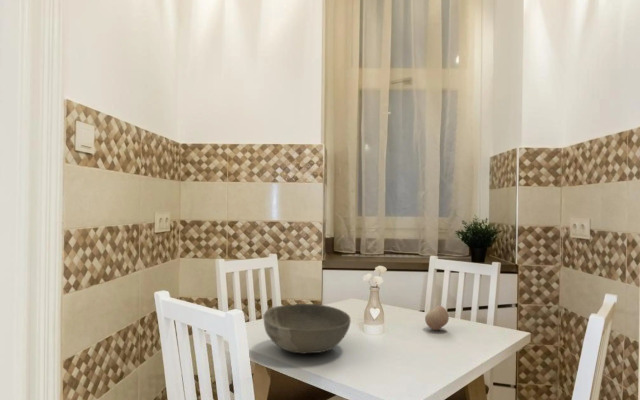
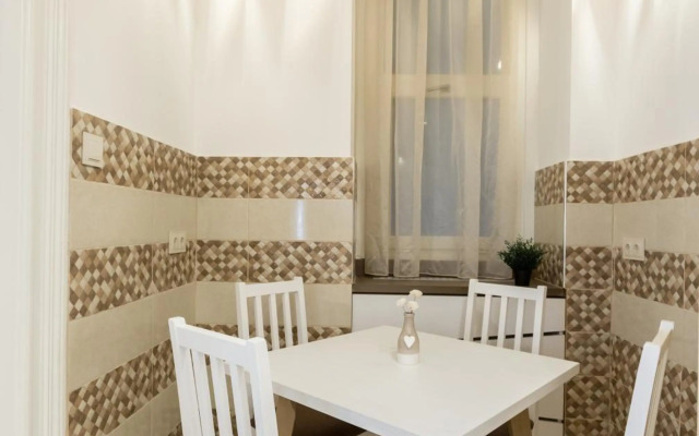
- bowl [262,303,352,355]
- fruit [424,305,450,331]
